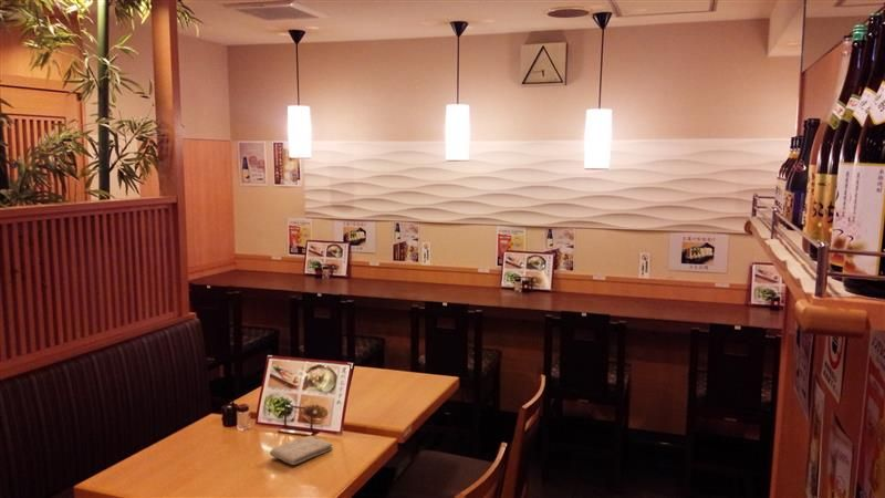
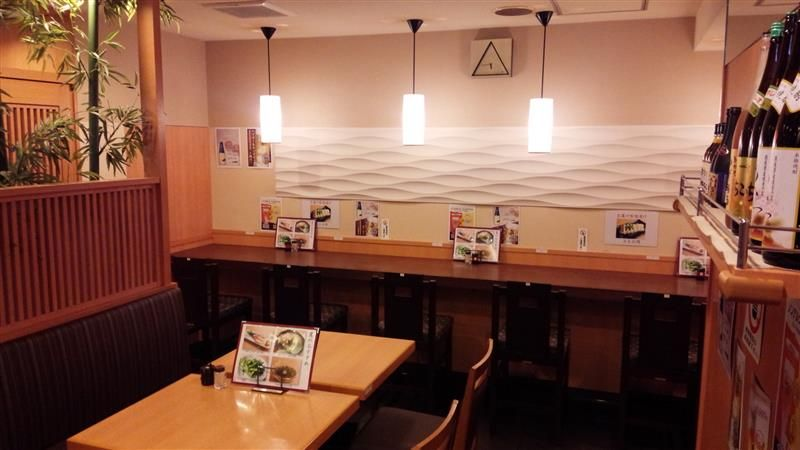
- washcloth [269,435,334,466]
